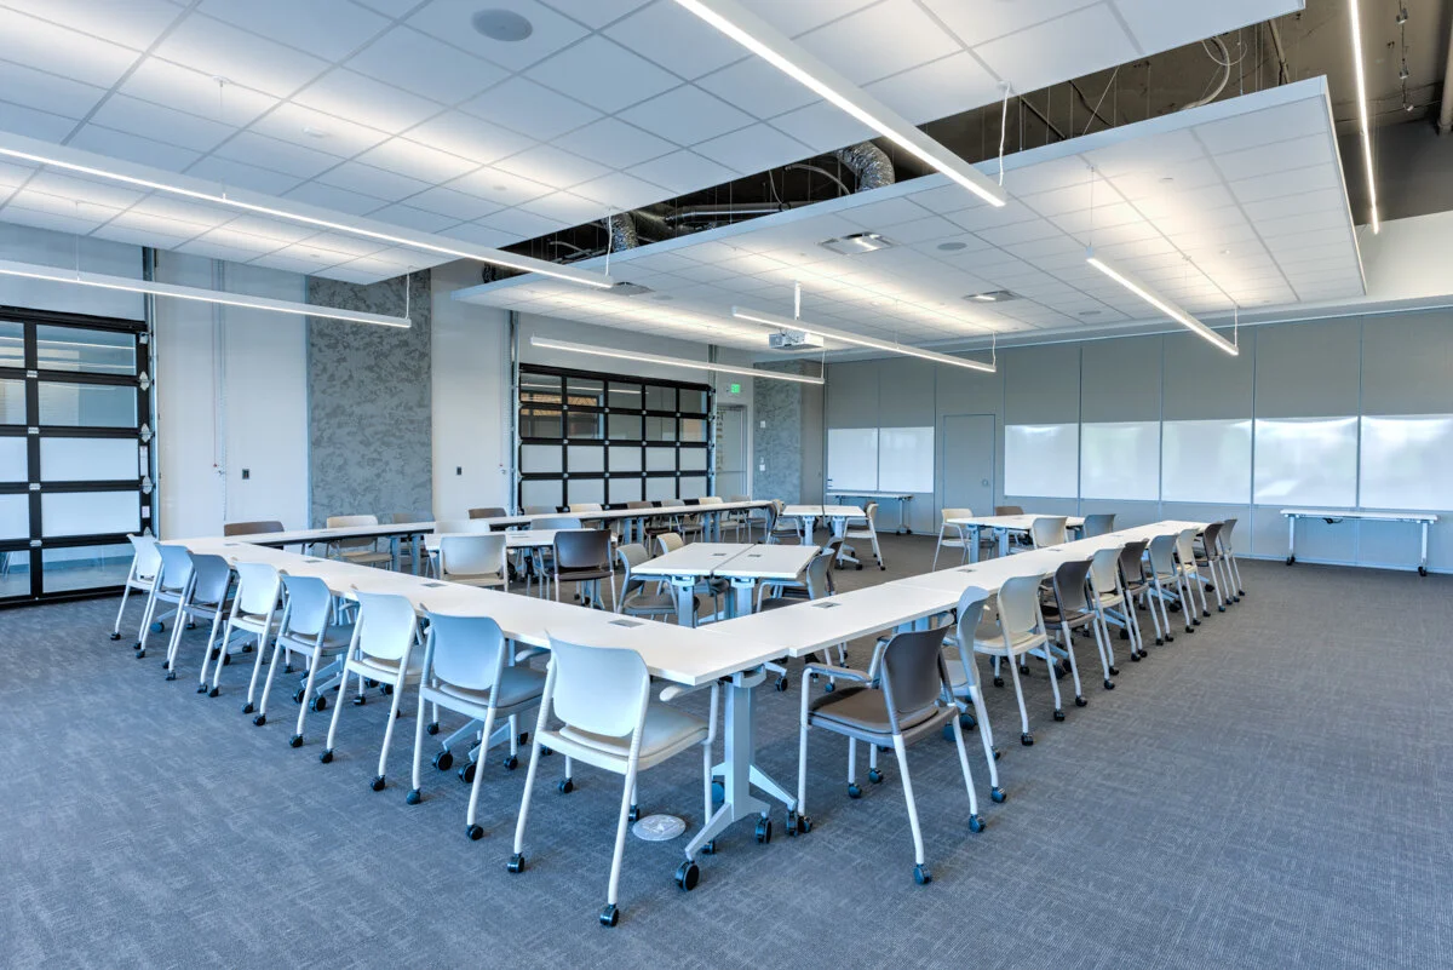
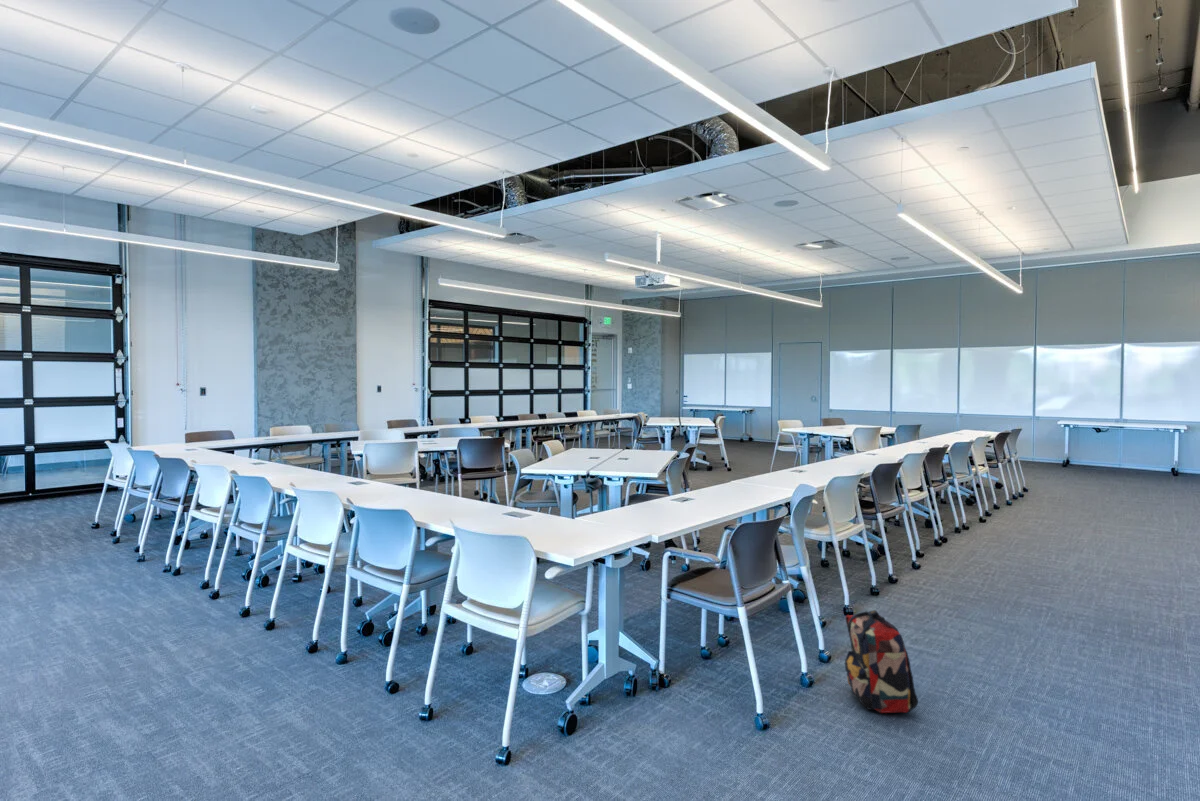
+ backpack [844,609,919,714]
